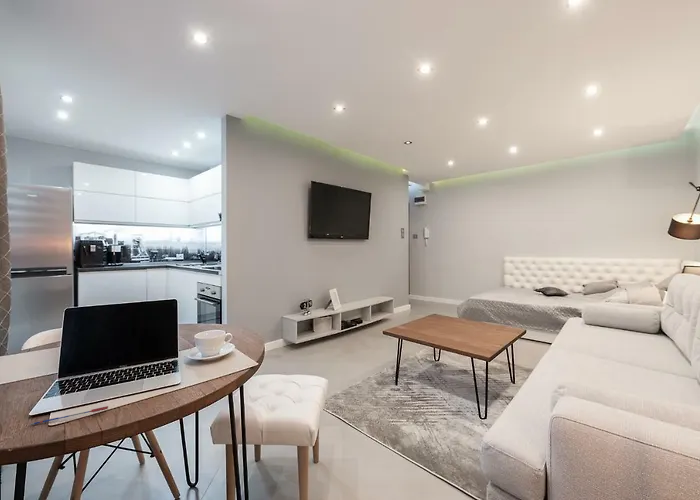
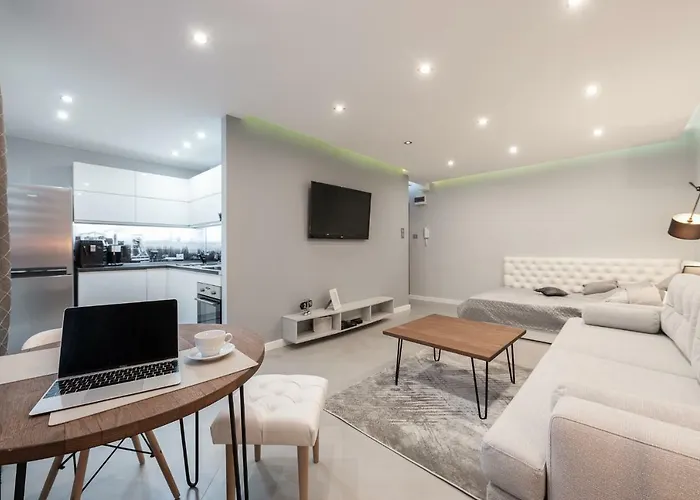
- pen [29,405,109,426]
